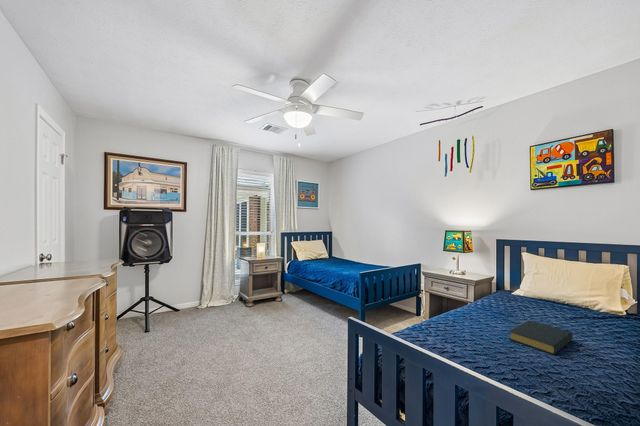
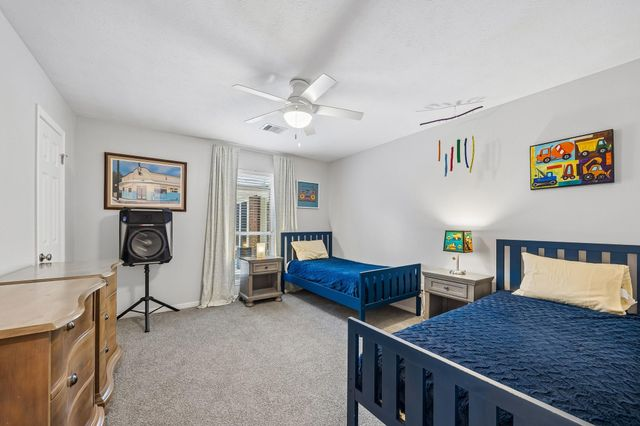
- hardback book [508,319,574,355]
